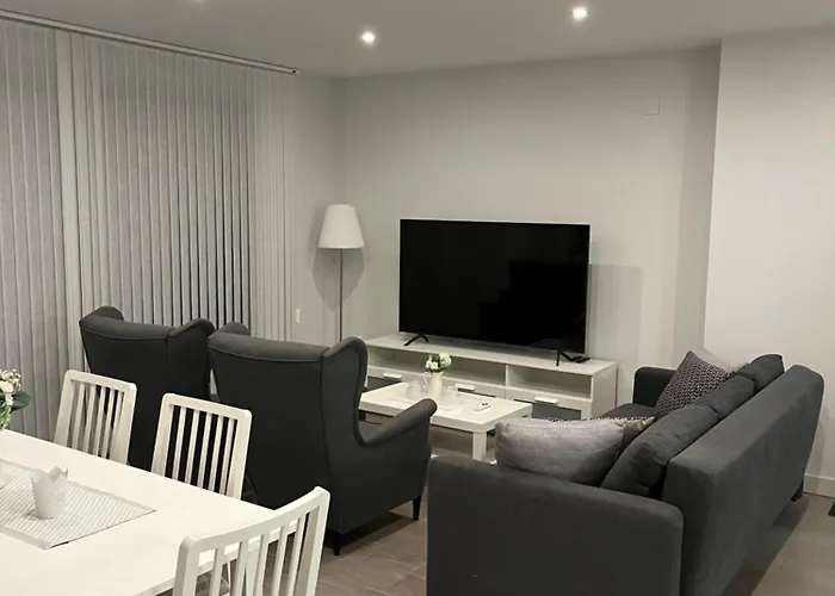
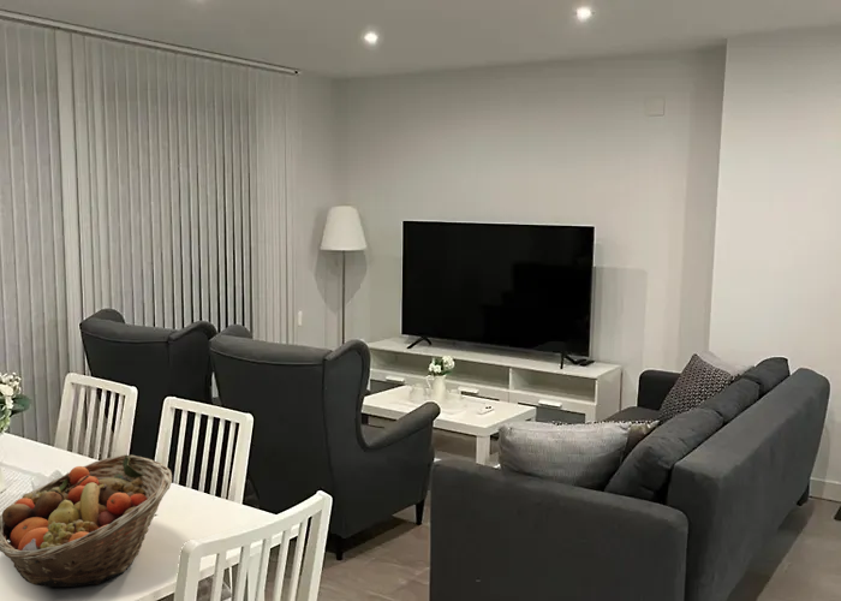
+ fruit basket [0,453,173,588]
